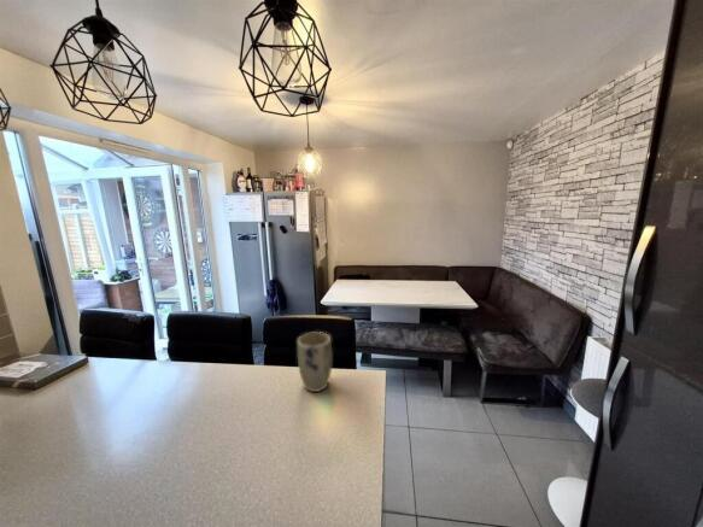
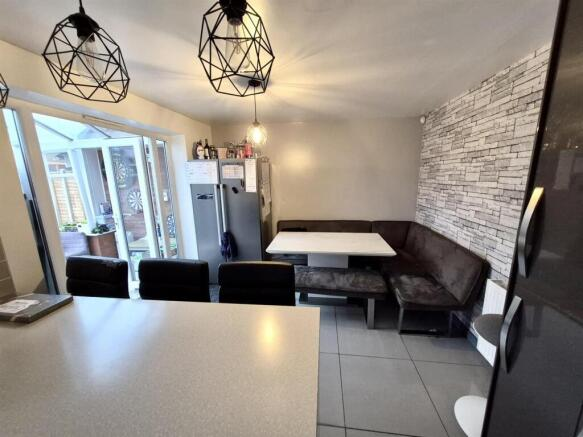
- plant pot [297,330,333,393]
